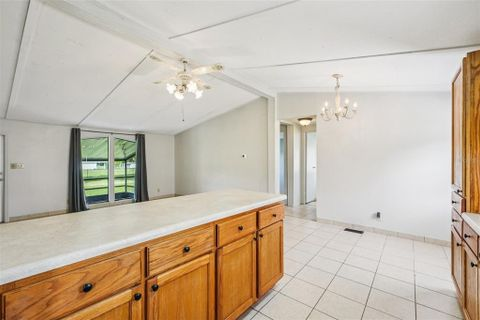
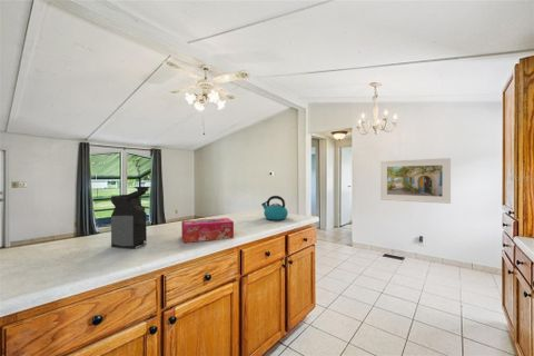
+ coffee maker [110,186,150,249]
+ tissue box [180,217,235,244]
+ kettle [260,195,289,221]
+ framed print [379,157,452,205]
